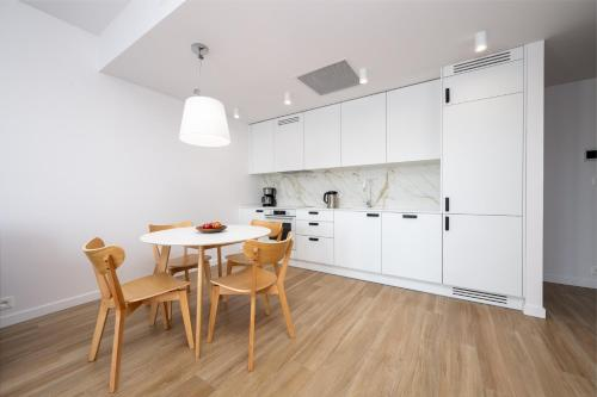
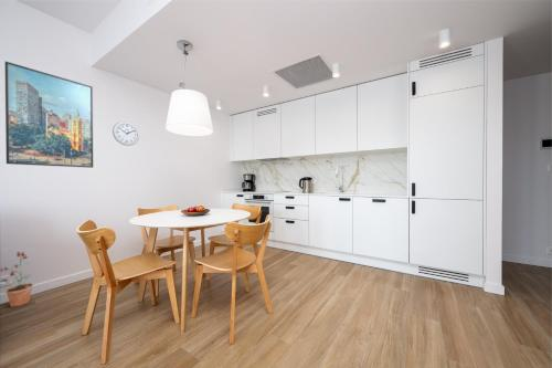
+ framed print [4,61,94,169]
+ potted plant [0,251,34,308]
+ wall clock [112,120,140,147]
